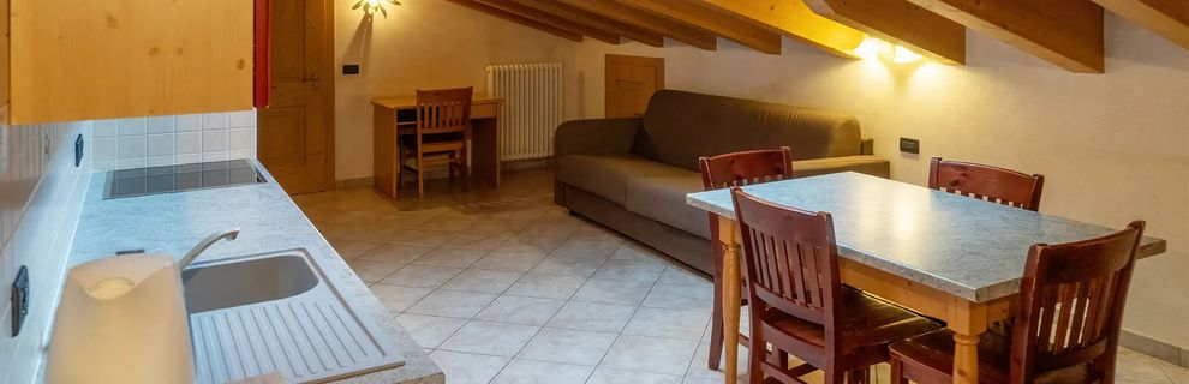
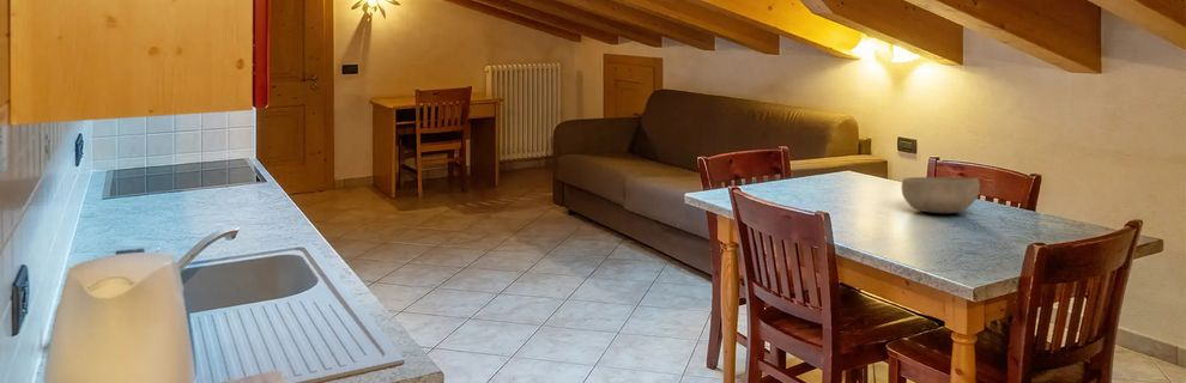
+ bowl [901,176,981,214]
